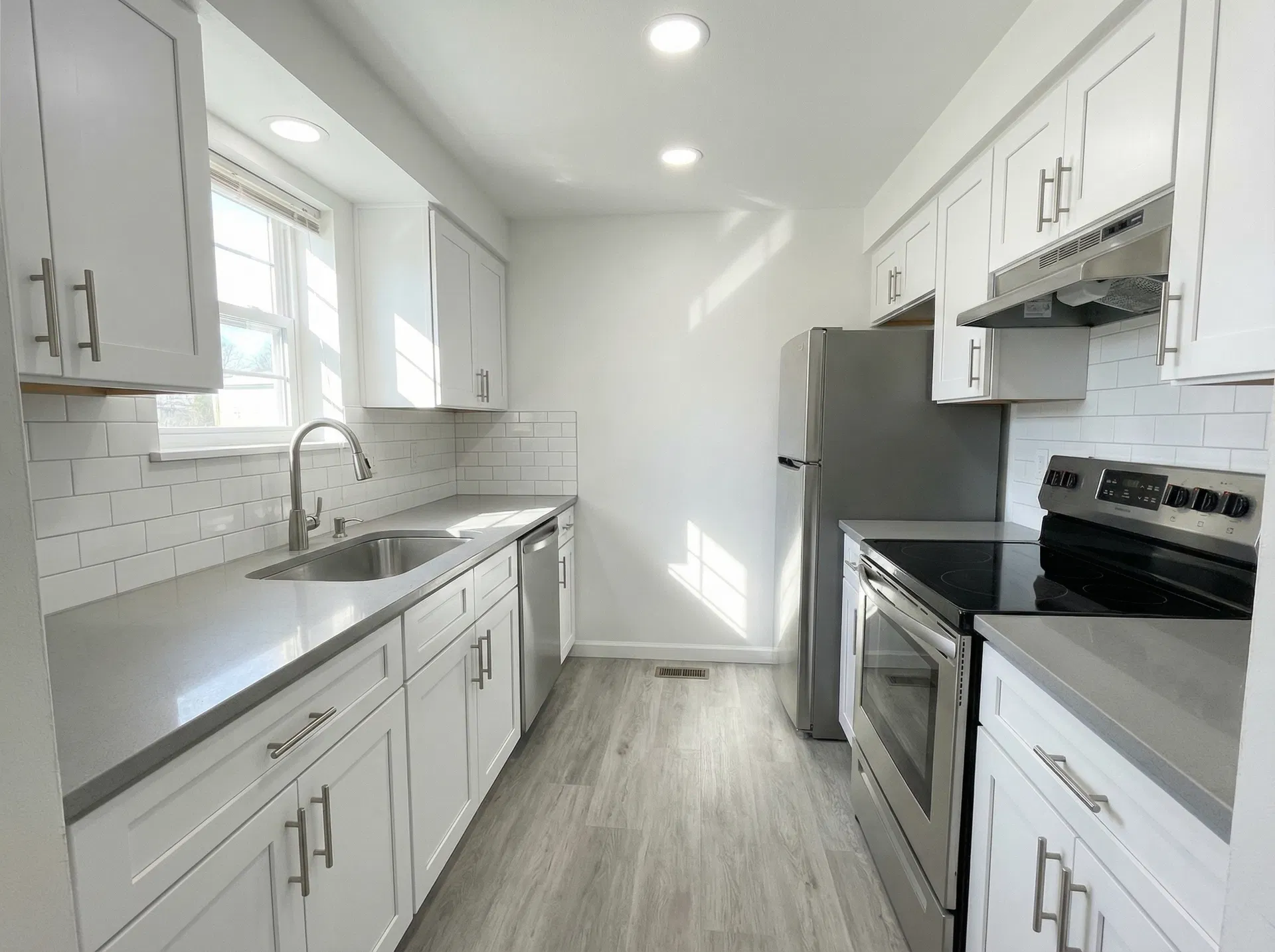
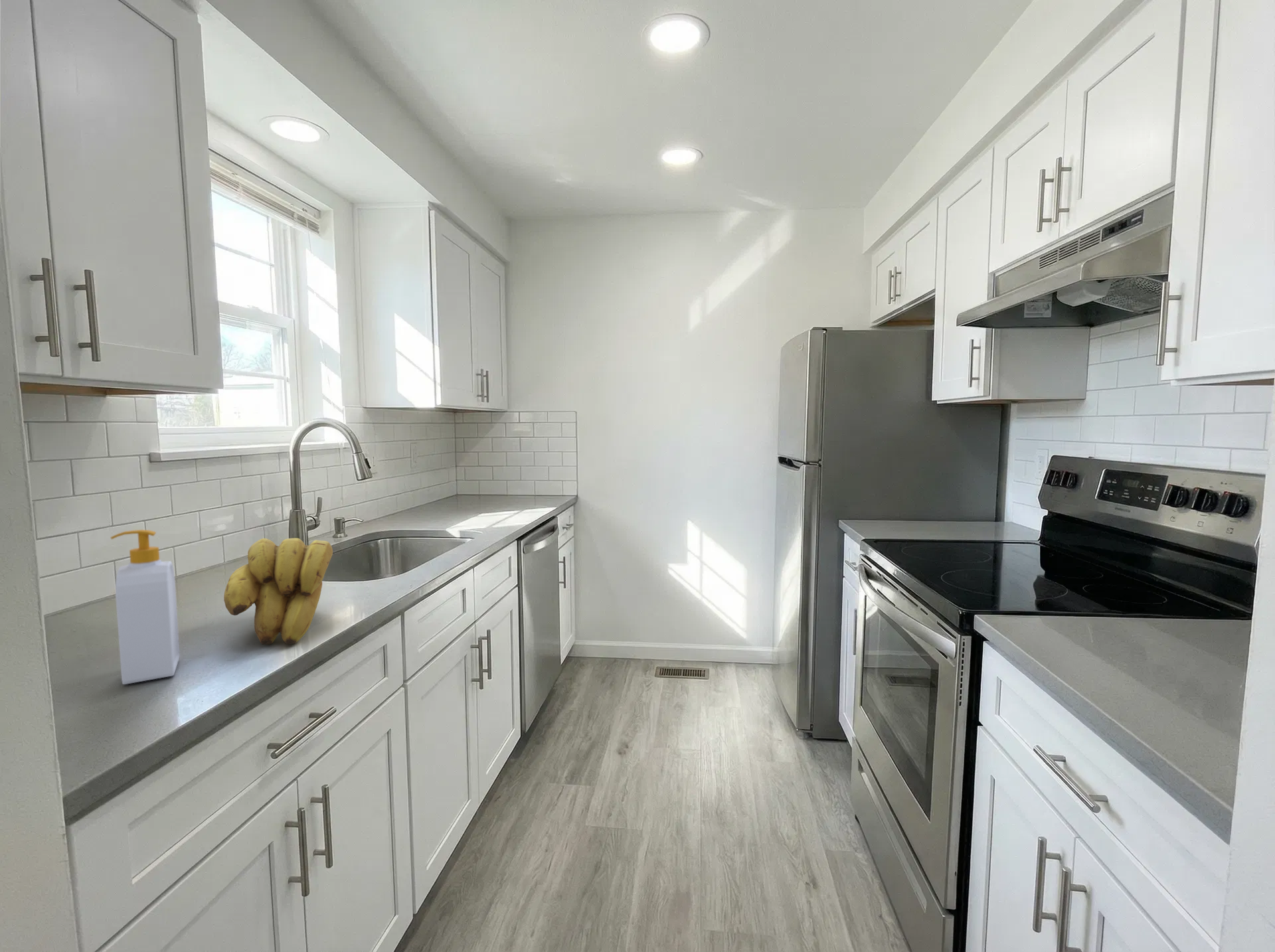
+ soap bottle [110,529,181,685]
+ banana bunch [223,538,333,645]
